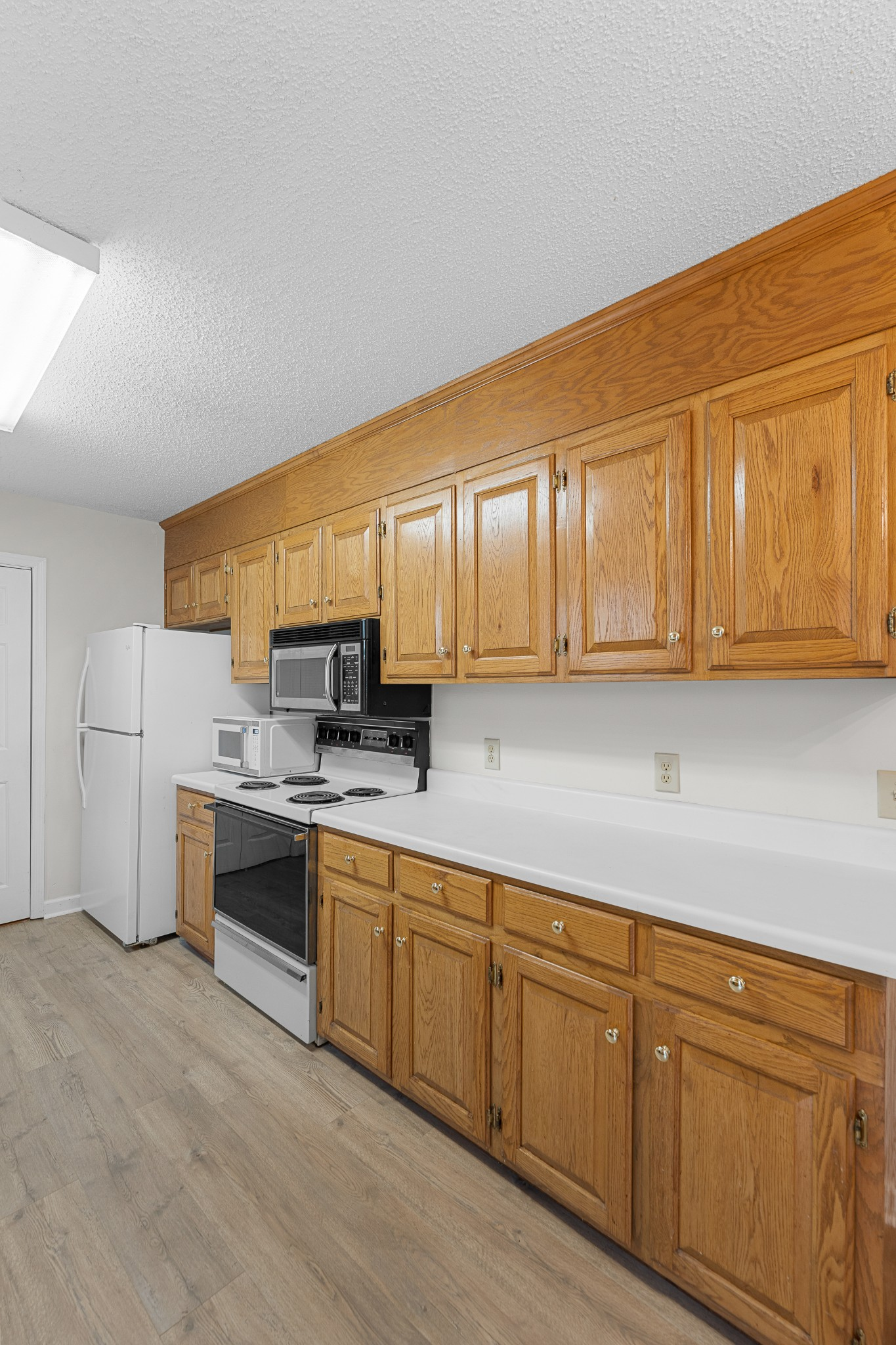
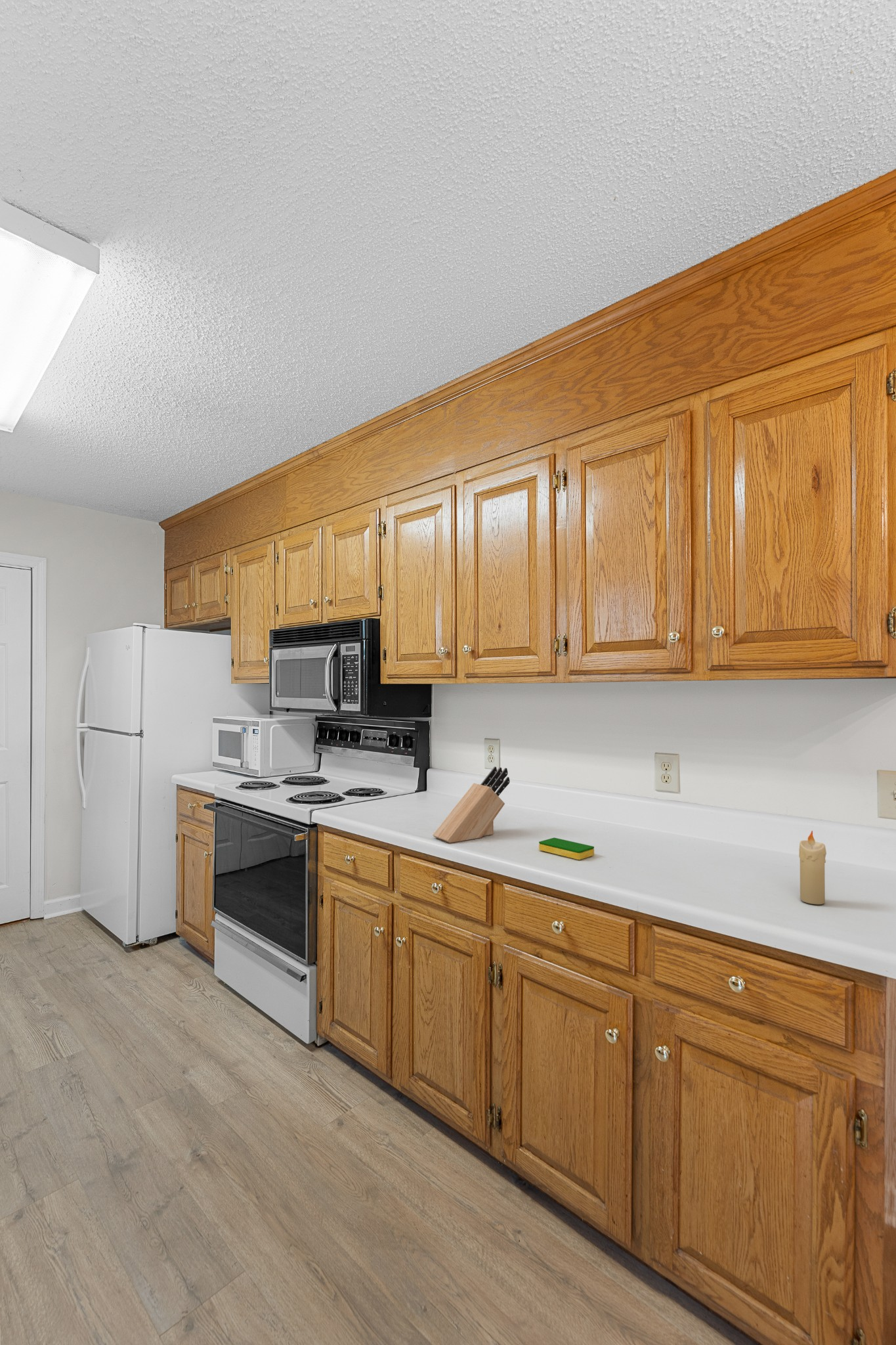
+ dish sponge [538,837,595,860]
+ knife block [432,766,511,843]
+ candle [798,830,827,905]
